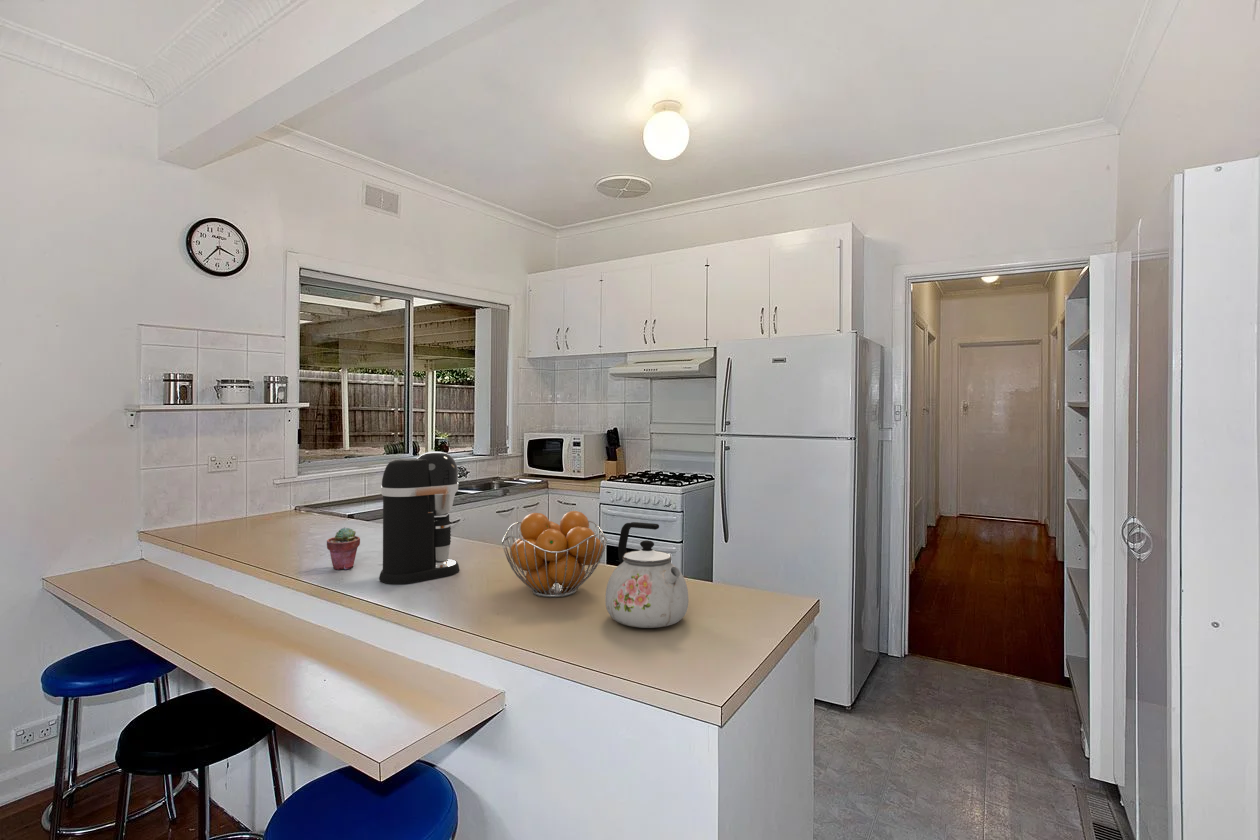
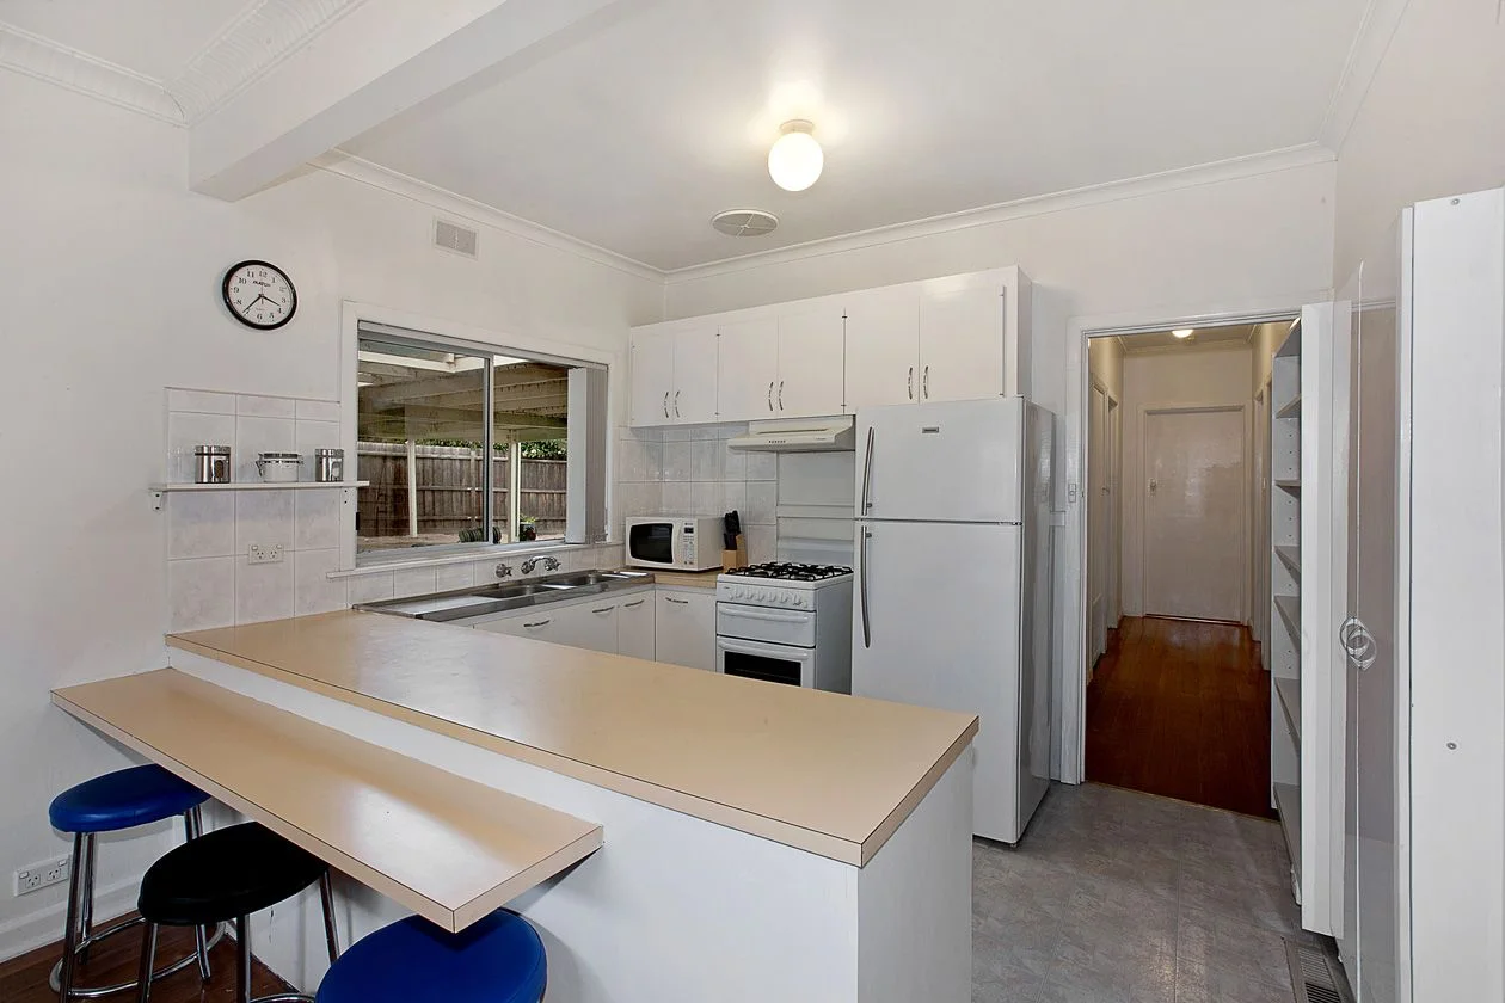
- kettle [604,521,689,629]
- coffee maker [378,451,460,585]
- fruit basket [501,510,608,598]
- potted succulent [326,526,361,571]
